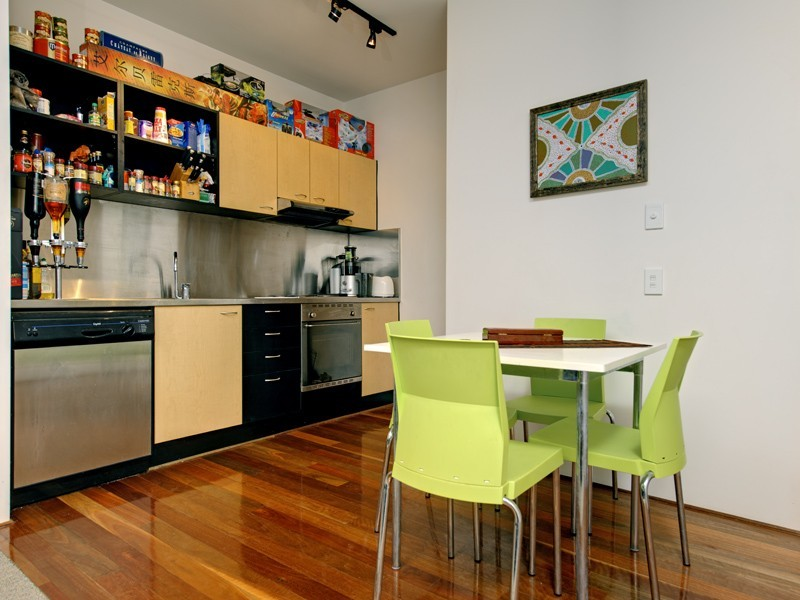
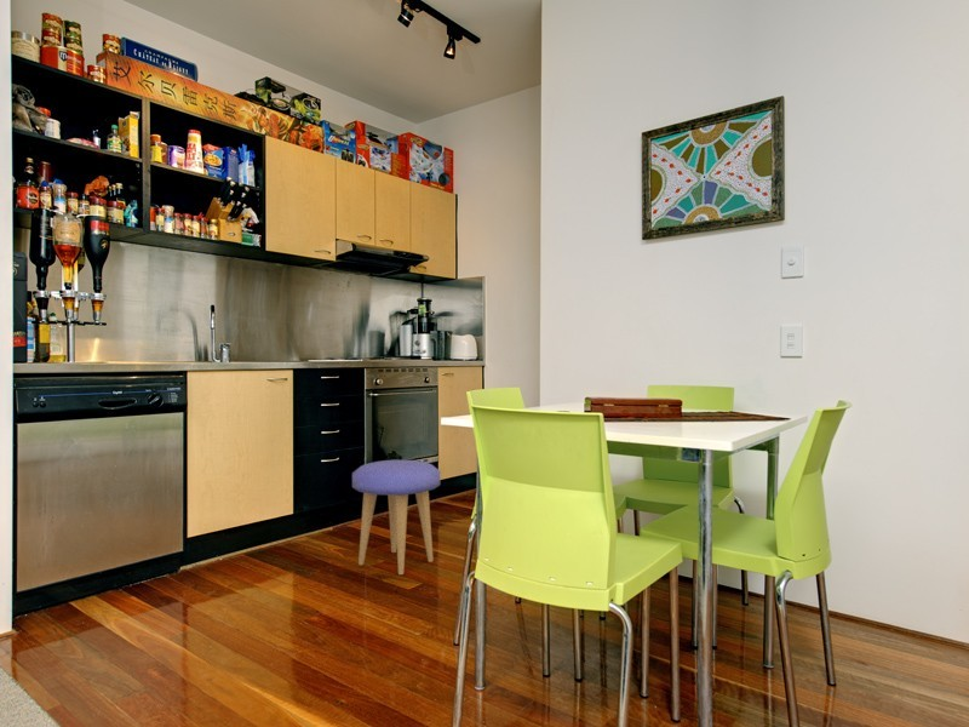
+ stool [351,459,441,576]
